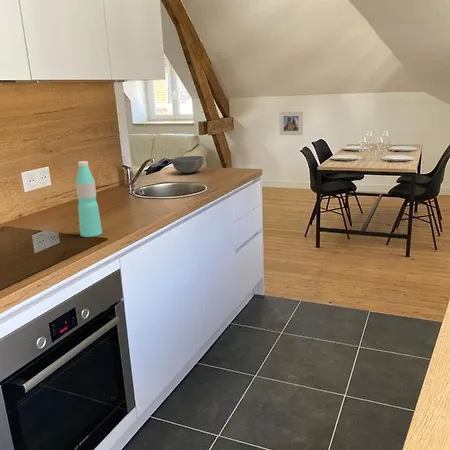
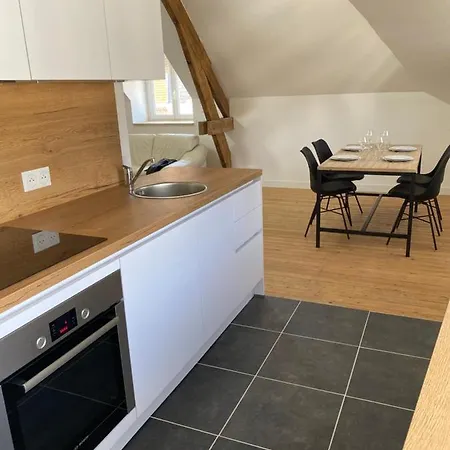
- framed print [279,111,304,136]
- bowl [171,155,204,174]
- water bottle [75,160,103,238]
